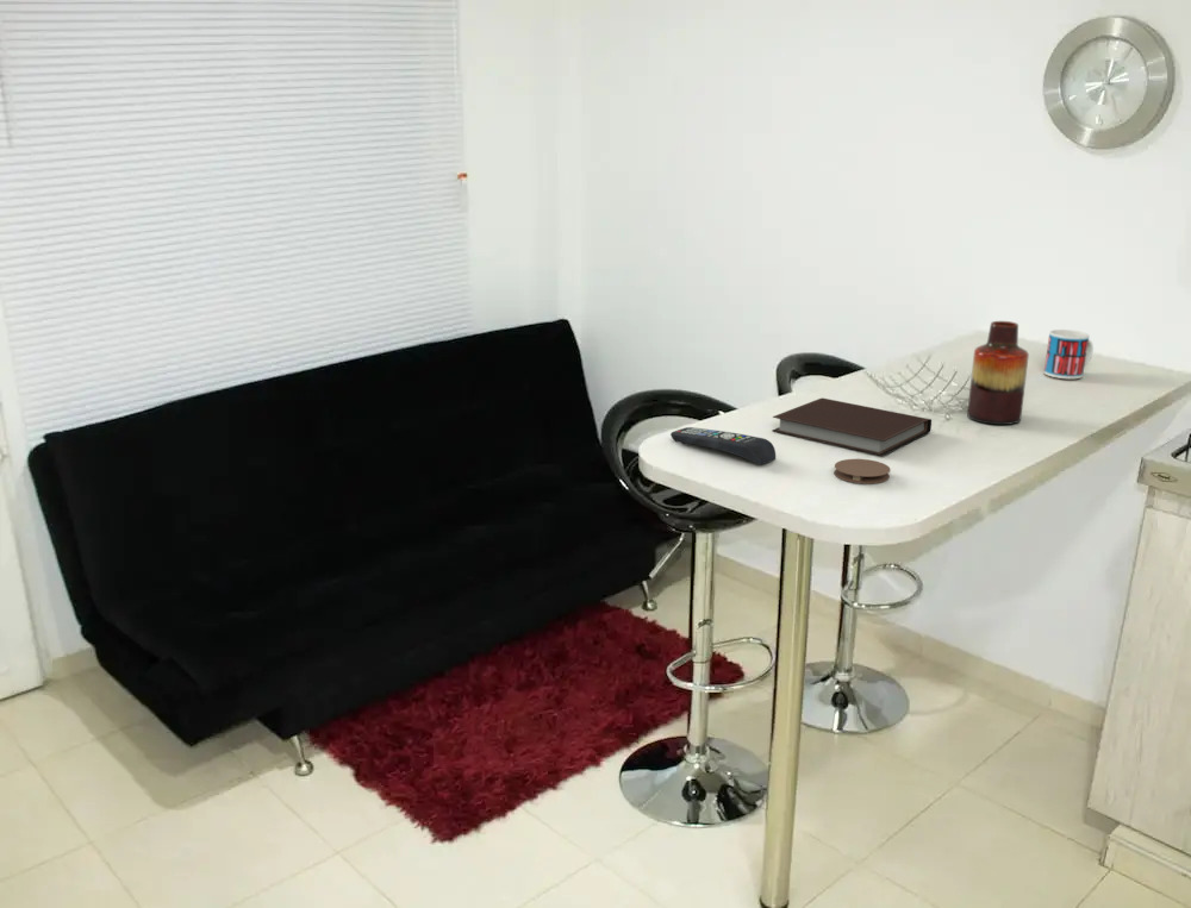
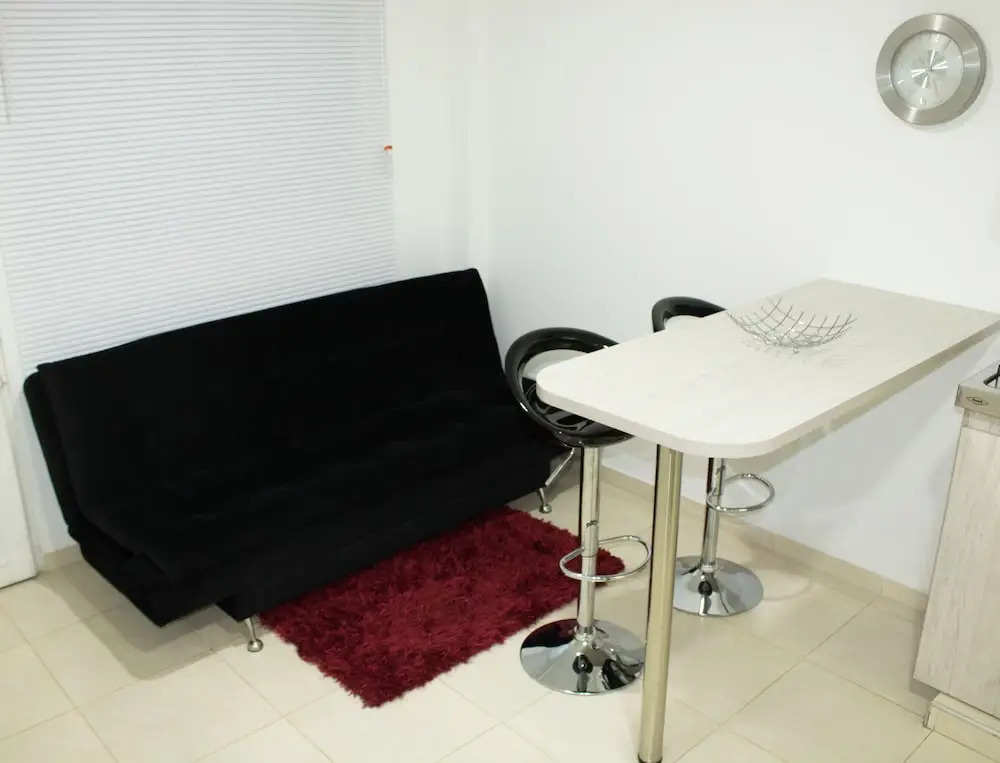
- mug [1043,328,1095,380]
- notebook [771,396,933,457]
- vase [966,320,1030,426]
- coaster [833,458,892,484]
- remote control [669,426,777,465]
